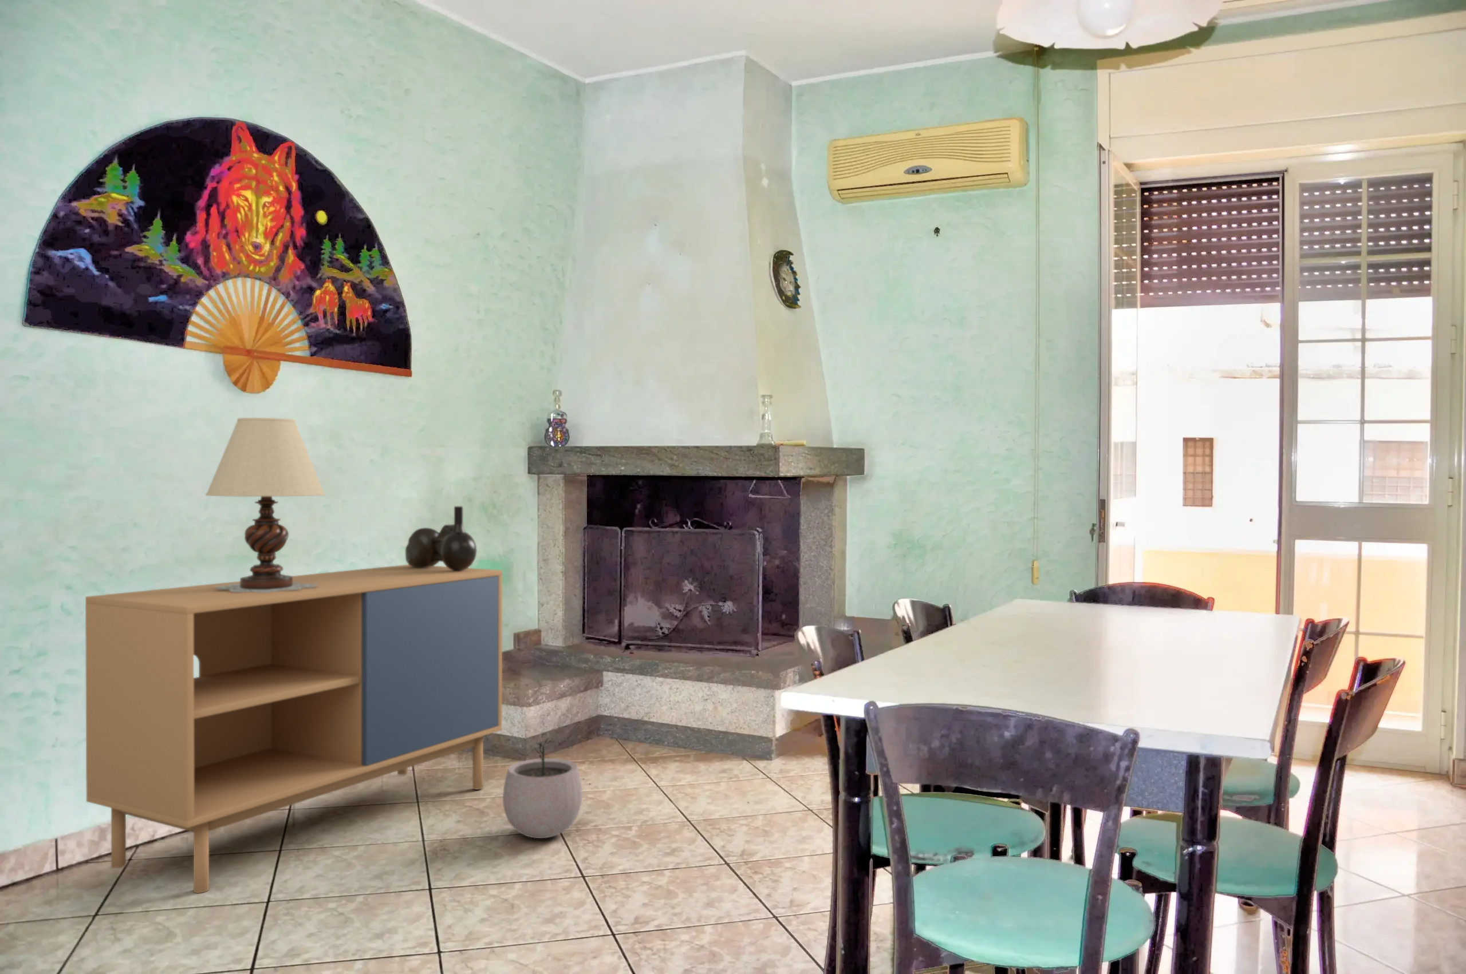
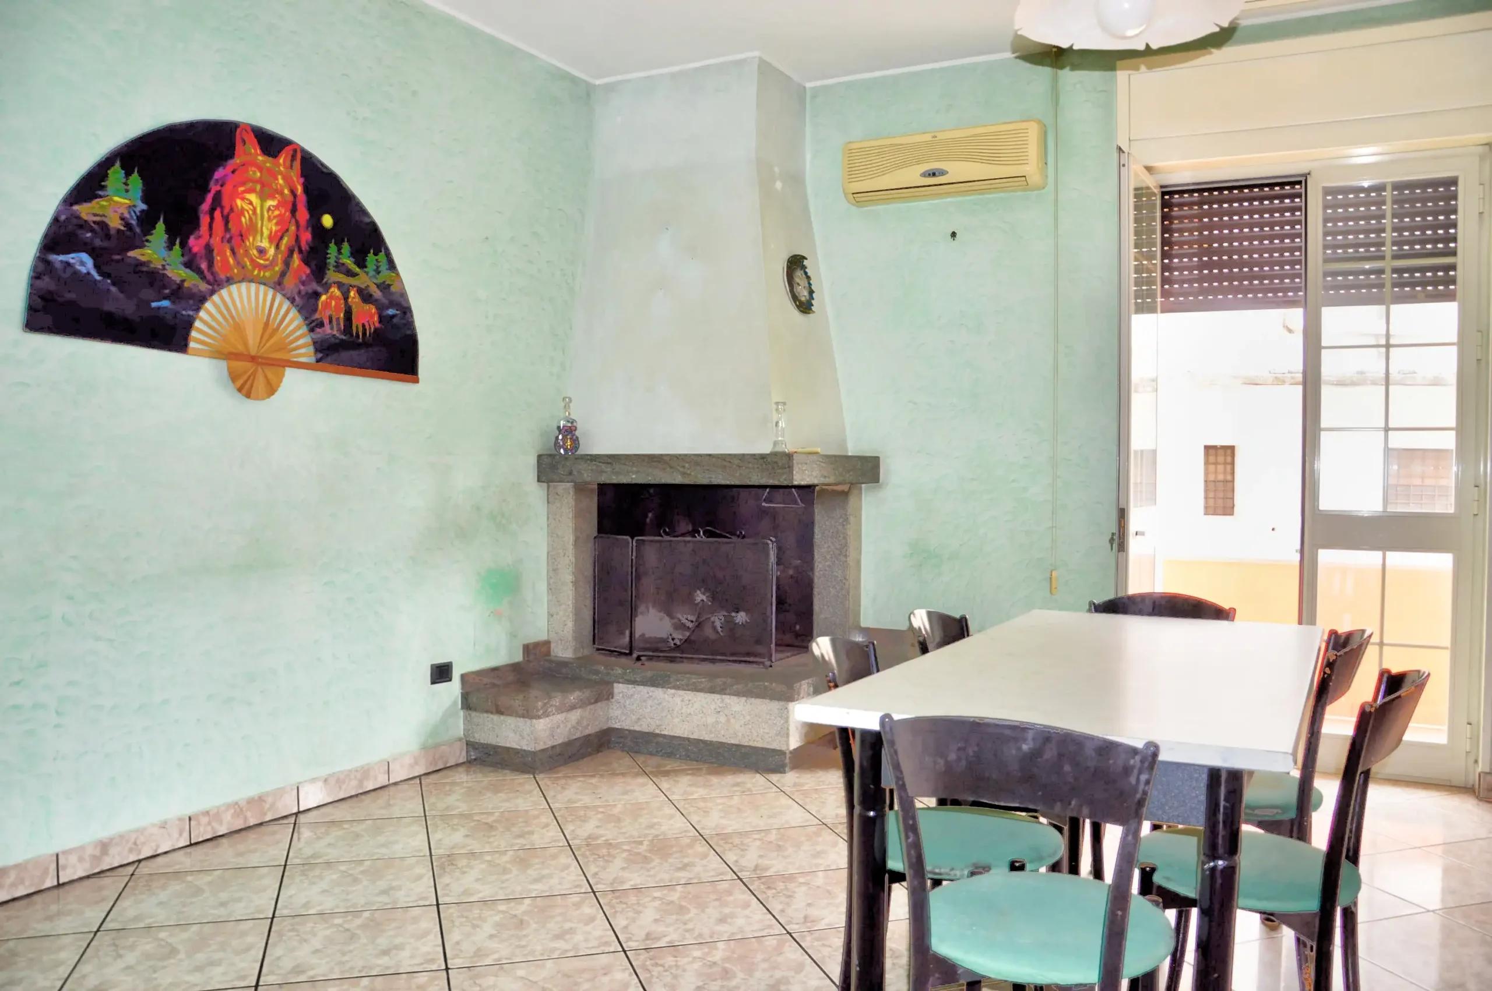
- plant pot [502,736,583,839]
- storage cabinet [85,564,502,894]
- decorative vase [405,505,477,571]
- table lamp [206,417,326,592]
